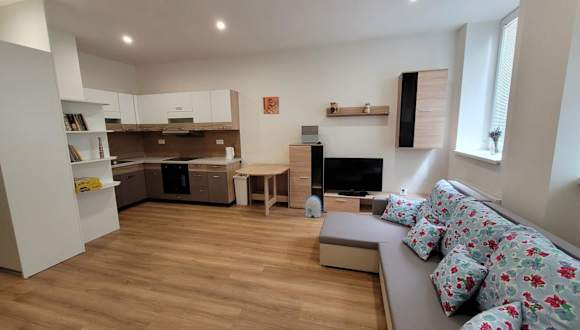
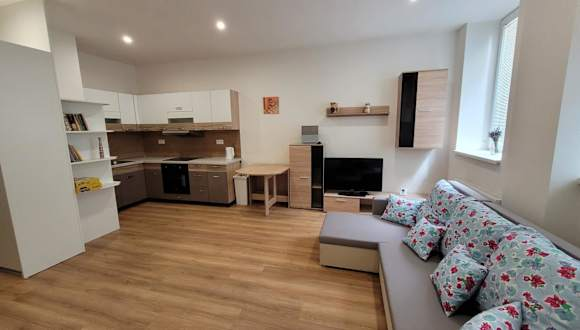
- sun visor [304,194,323,218]
